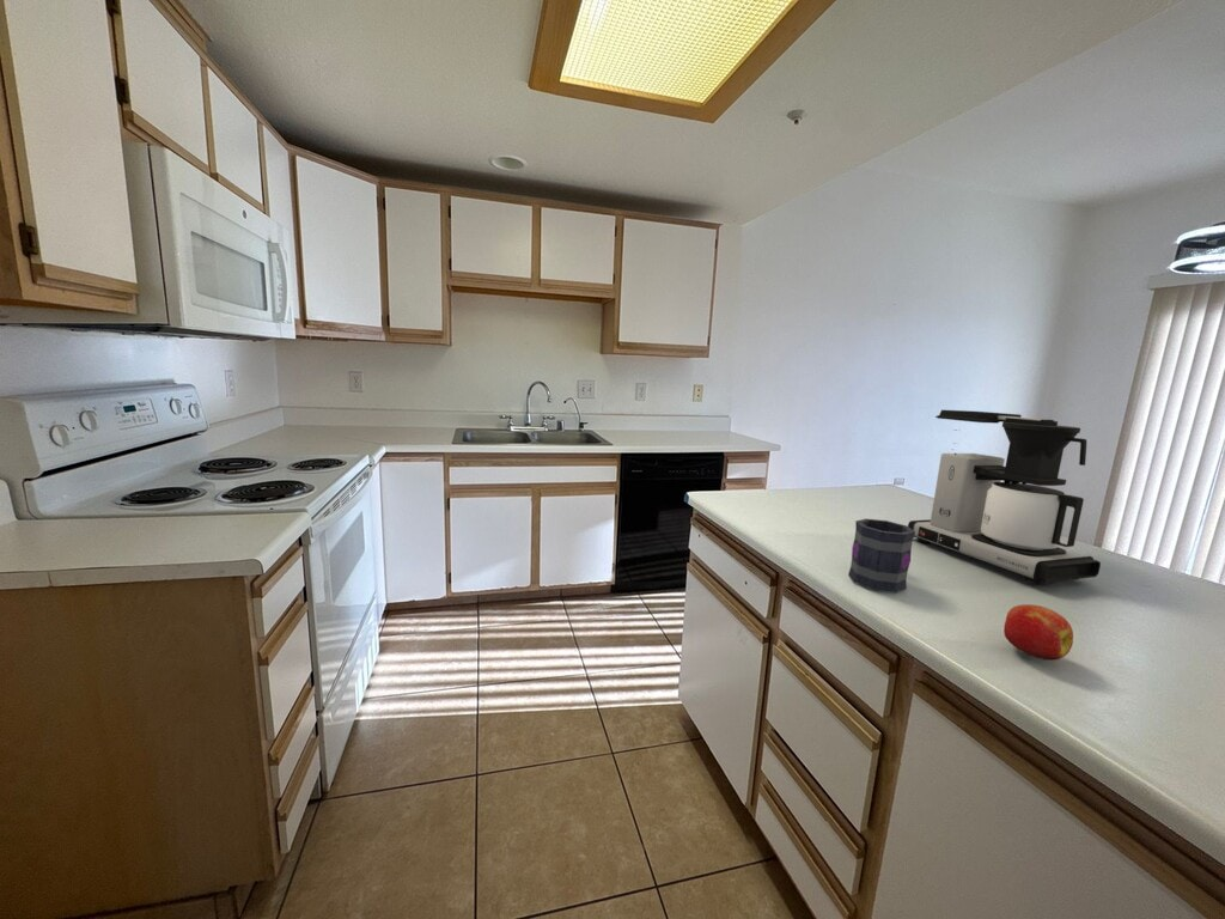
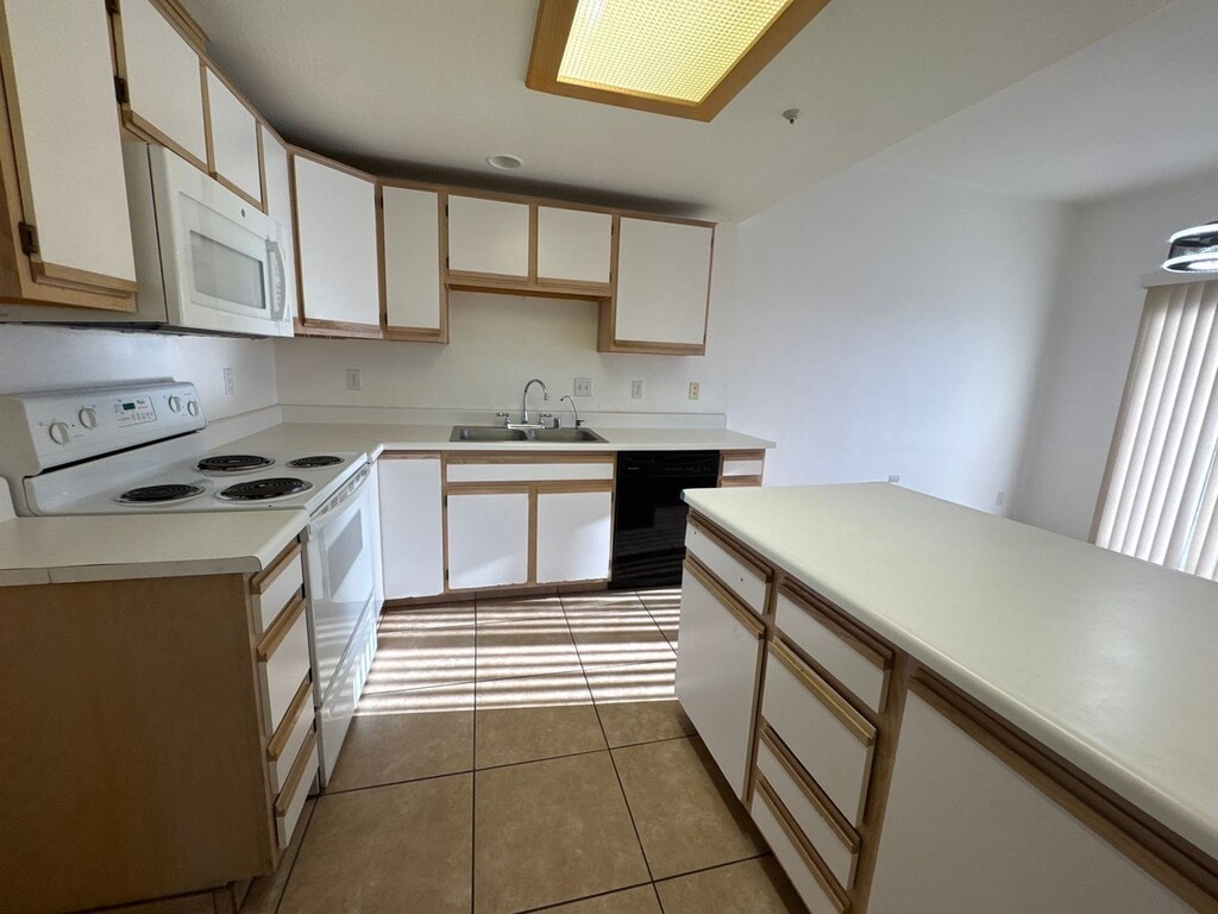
- mug [847,518,915,594]
- apple [1002,603,1074,662]
- coffee maker [907,409,1102,585]
